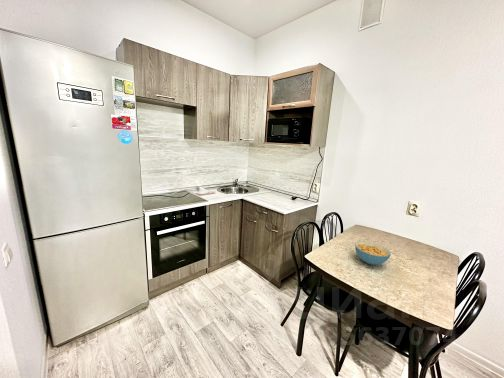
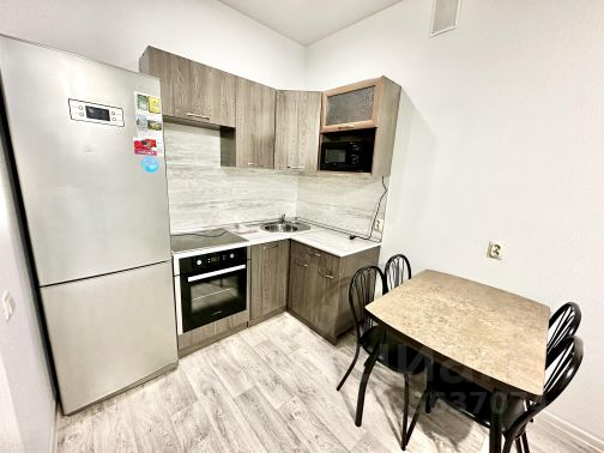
- cereal bowl [354,240,392,266]
